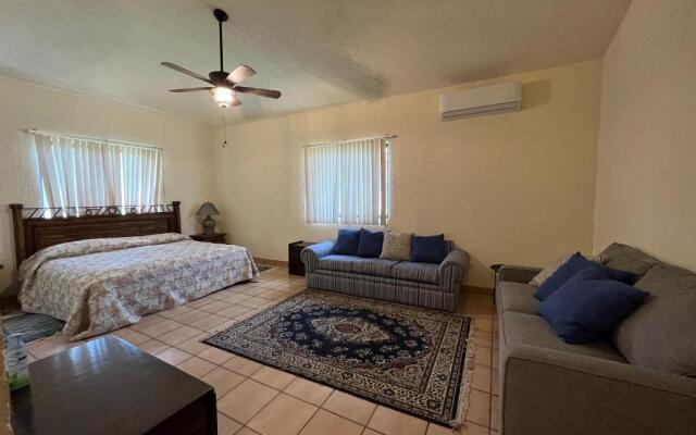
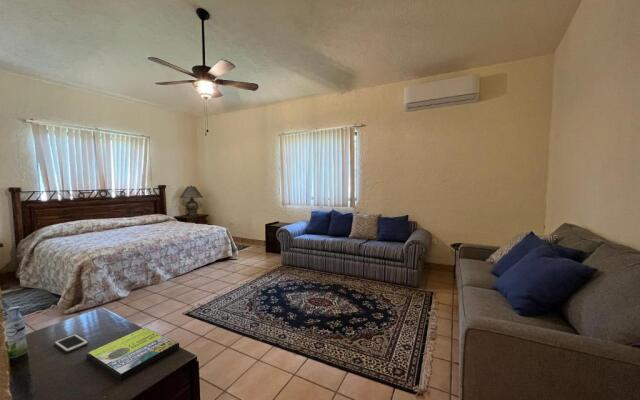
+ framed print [85,327,180,382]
+ cell phone [53,333,89,353]
